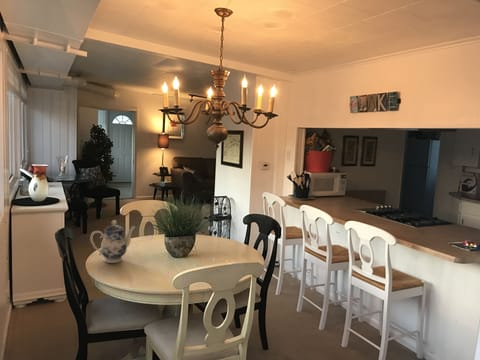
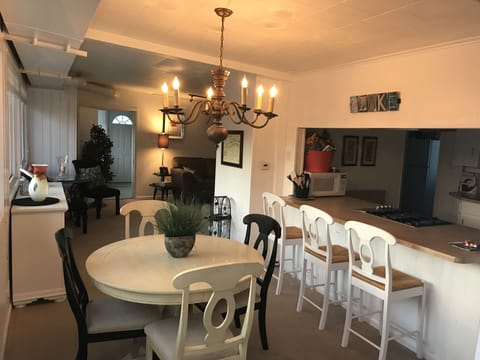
- teapot [89,219,136,264]
